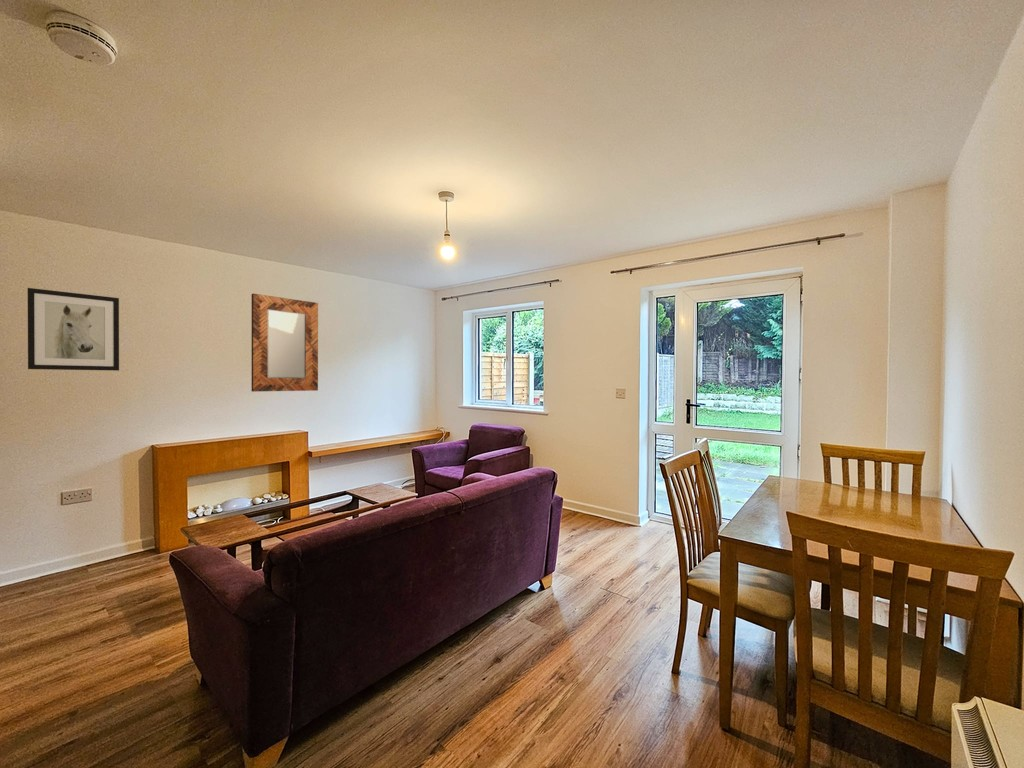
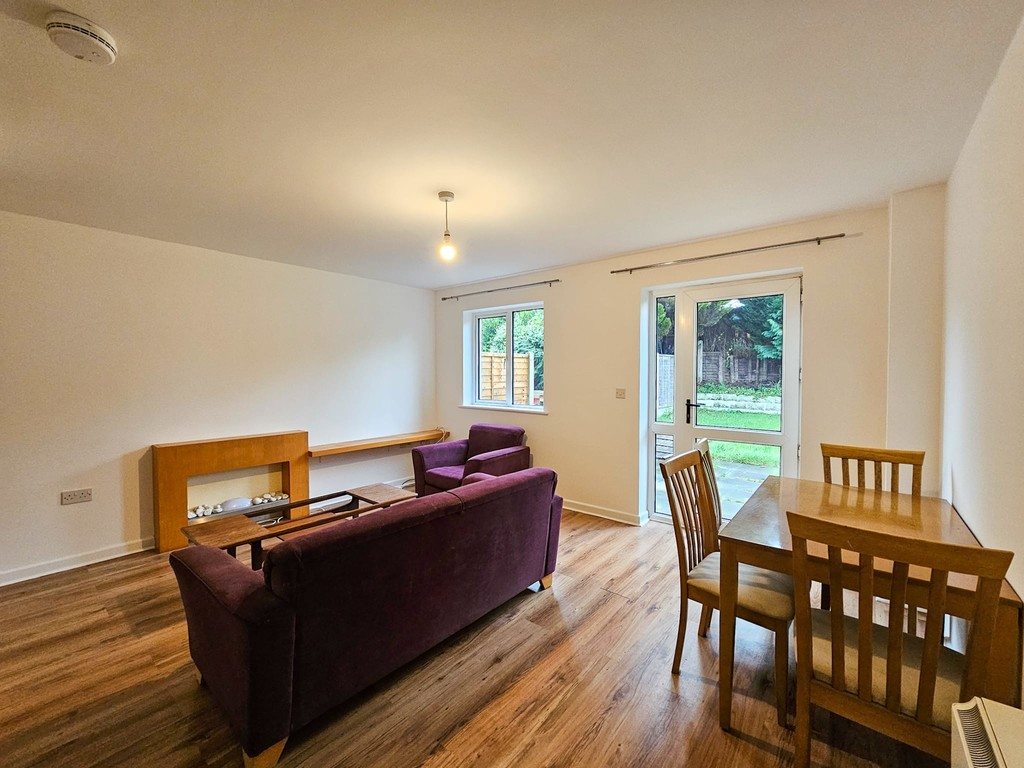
- home mirror [251,293,319,393]
- wall art [27,287,120,372]
